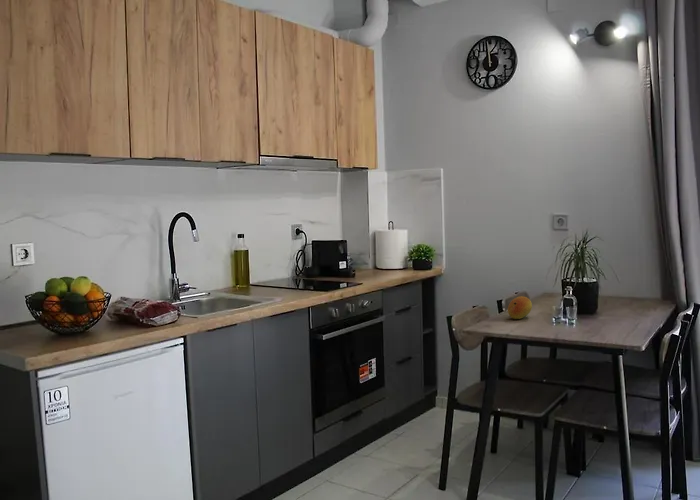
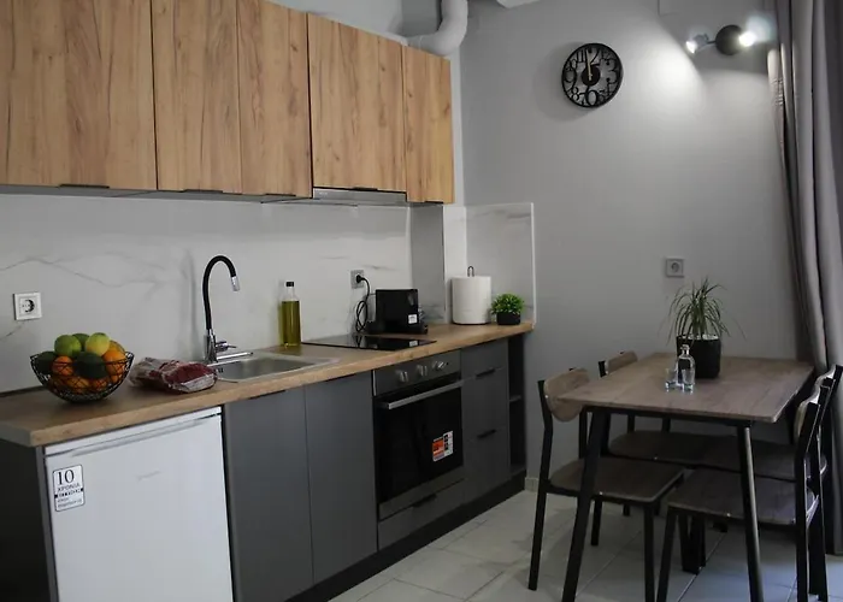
- fruit [507,295,533,320]
